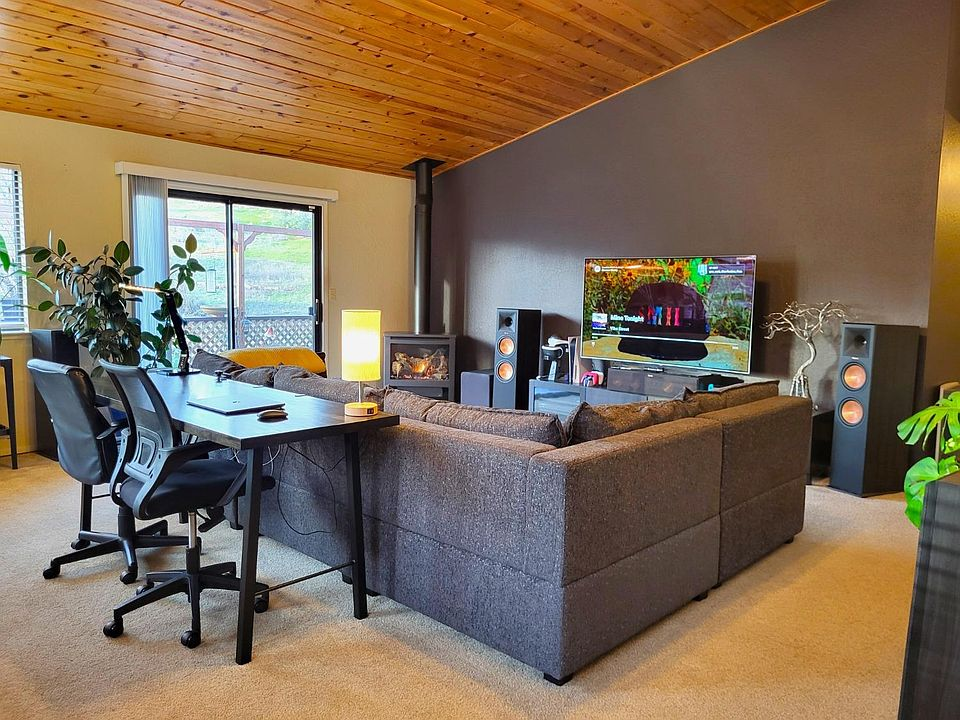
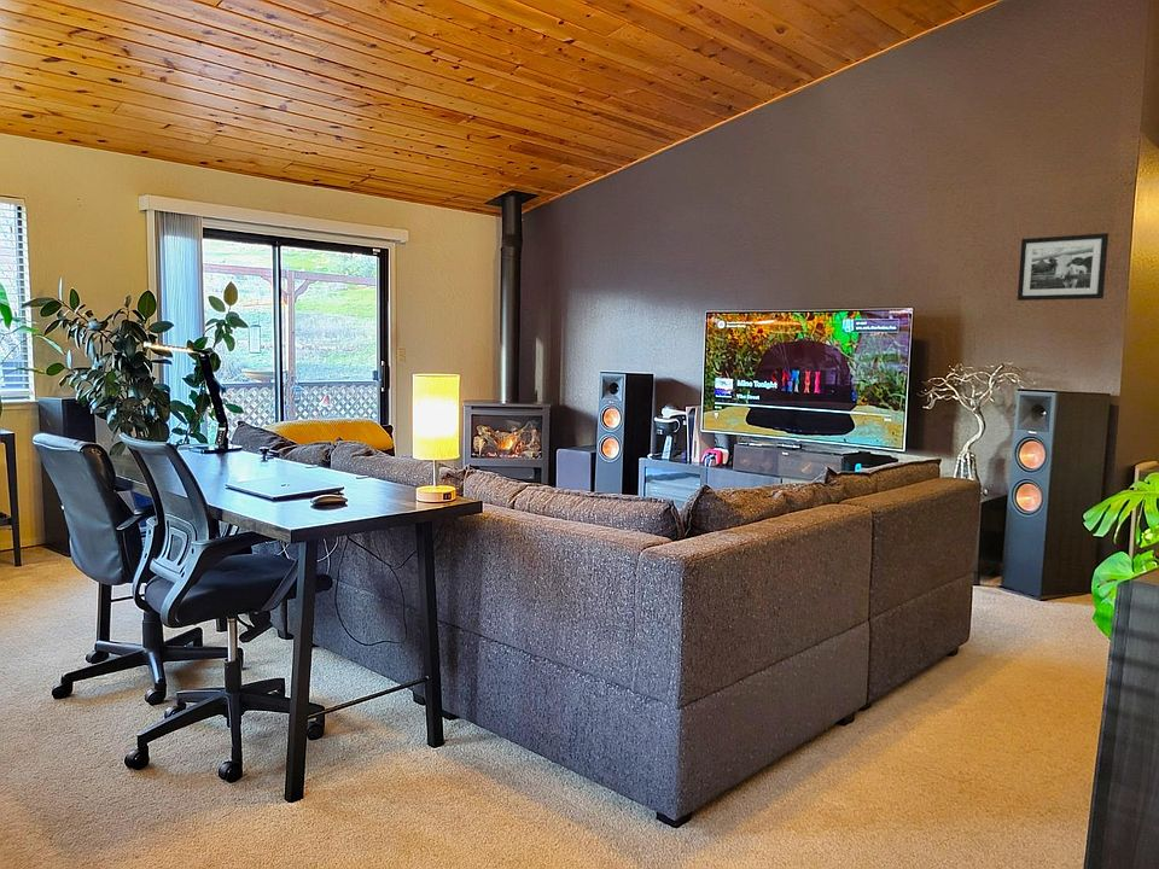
+ picture frame [1017,232,1110,302]
